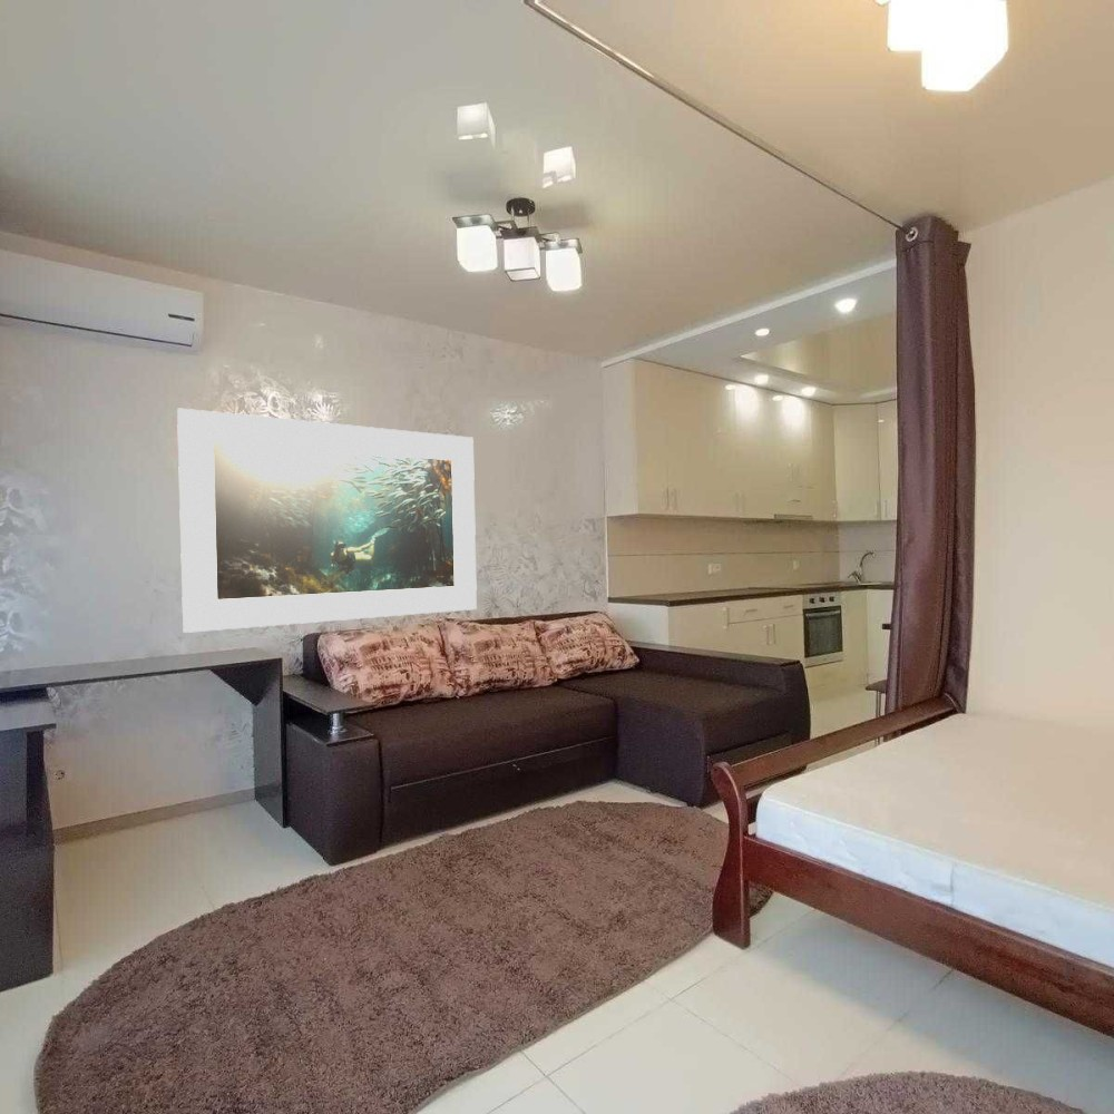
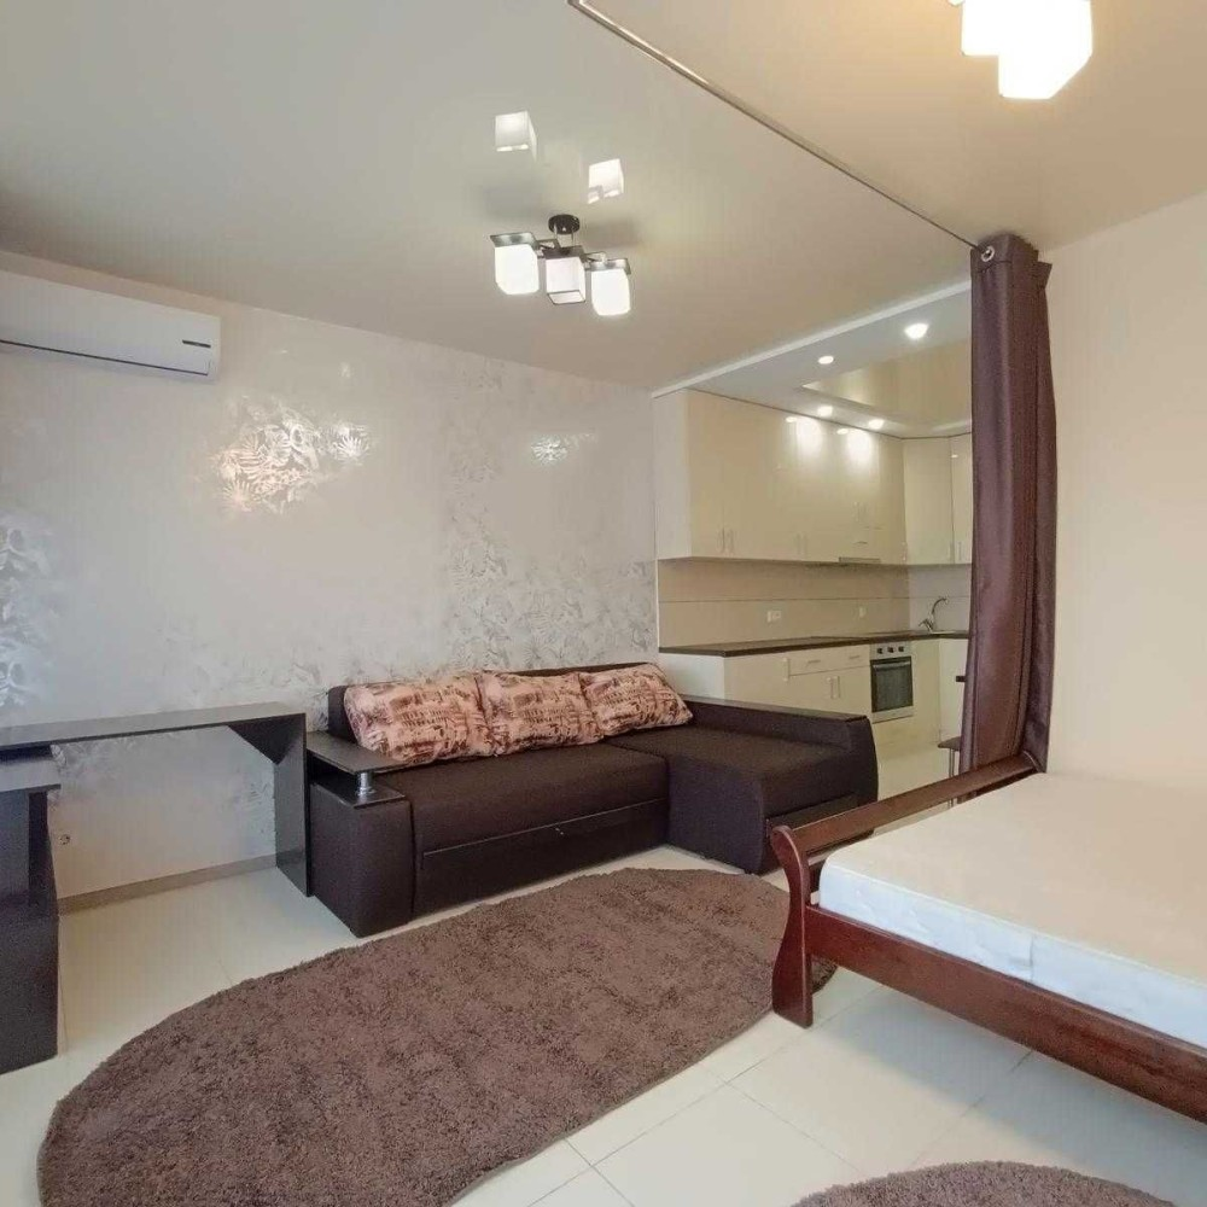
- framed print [176,407,478,634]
